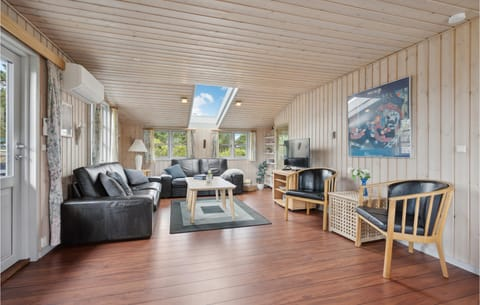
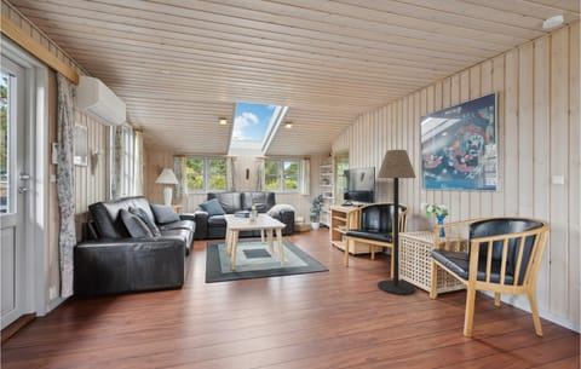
+ floor lamp [376,149,418,296]
